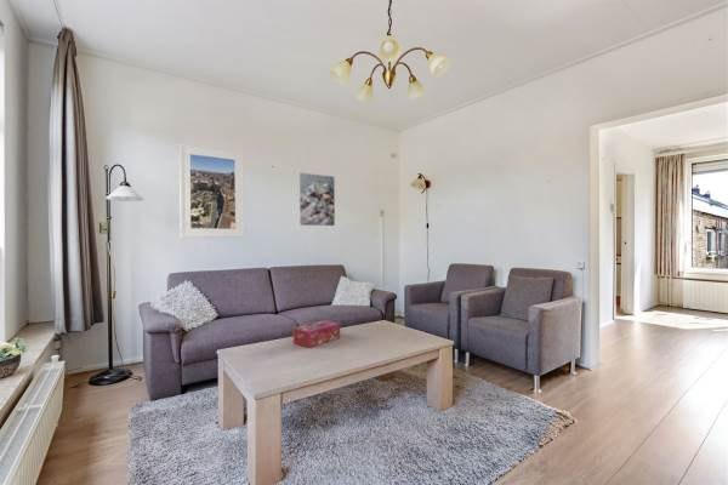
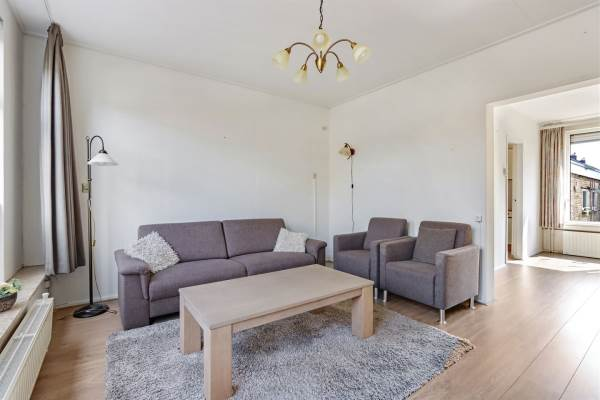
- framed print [178,142,245,239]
- tissue box [292,320,341,349]
- wall art [298,172,336,227]
